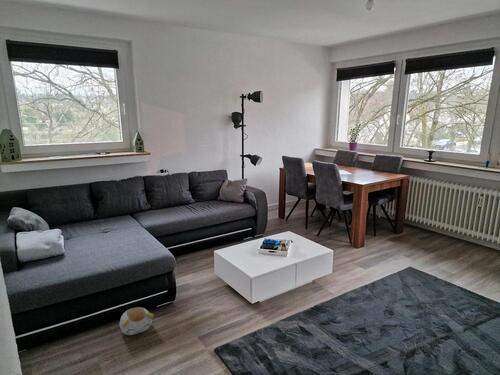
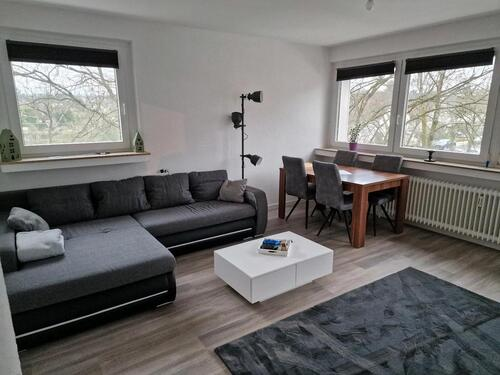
- plush toy [119,306,155,336]
